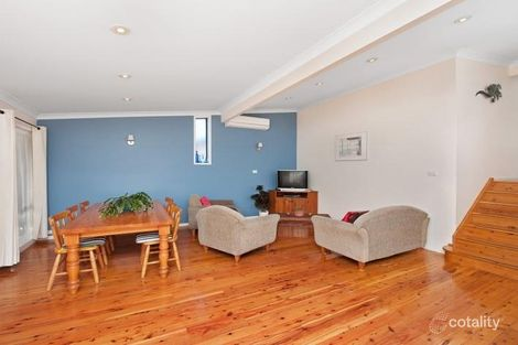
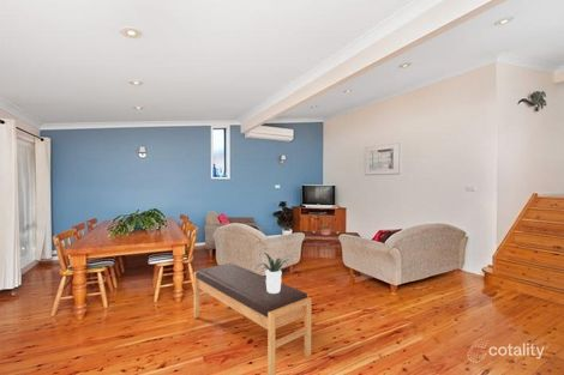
+ potted plant [253,252,293,294]
+ bench [193,262,312,375]
